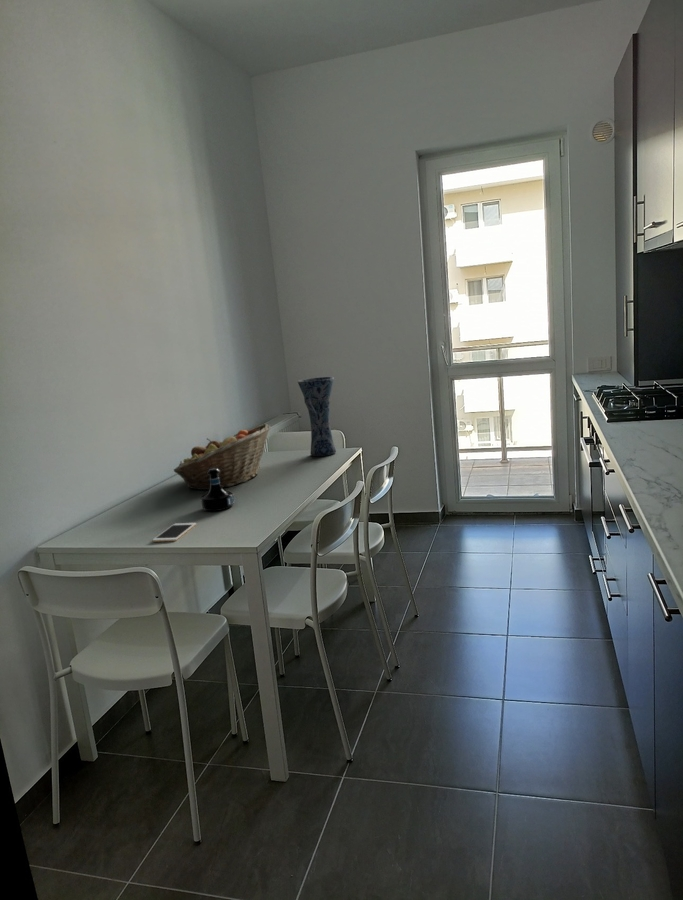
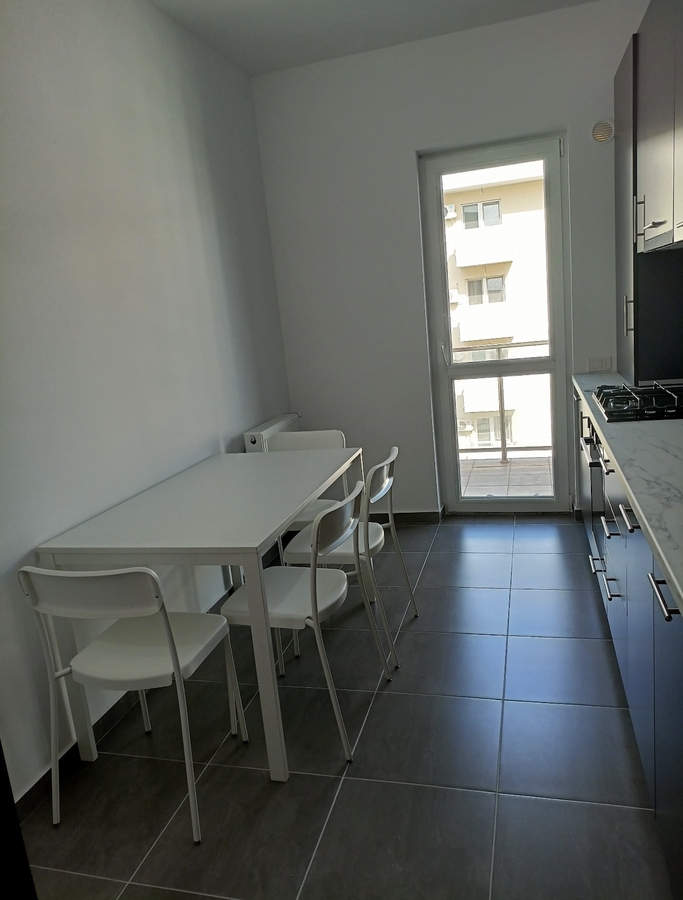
- tequila bottle [200,468,235,512]
- fruit basket [173,423,272,491]
- vase [297,376,337,457]
- cell phone [152,522,197,543]
